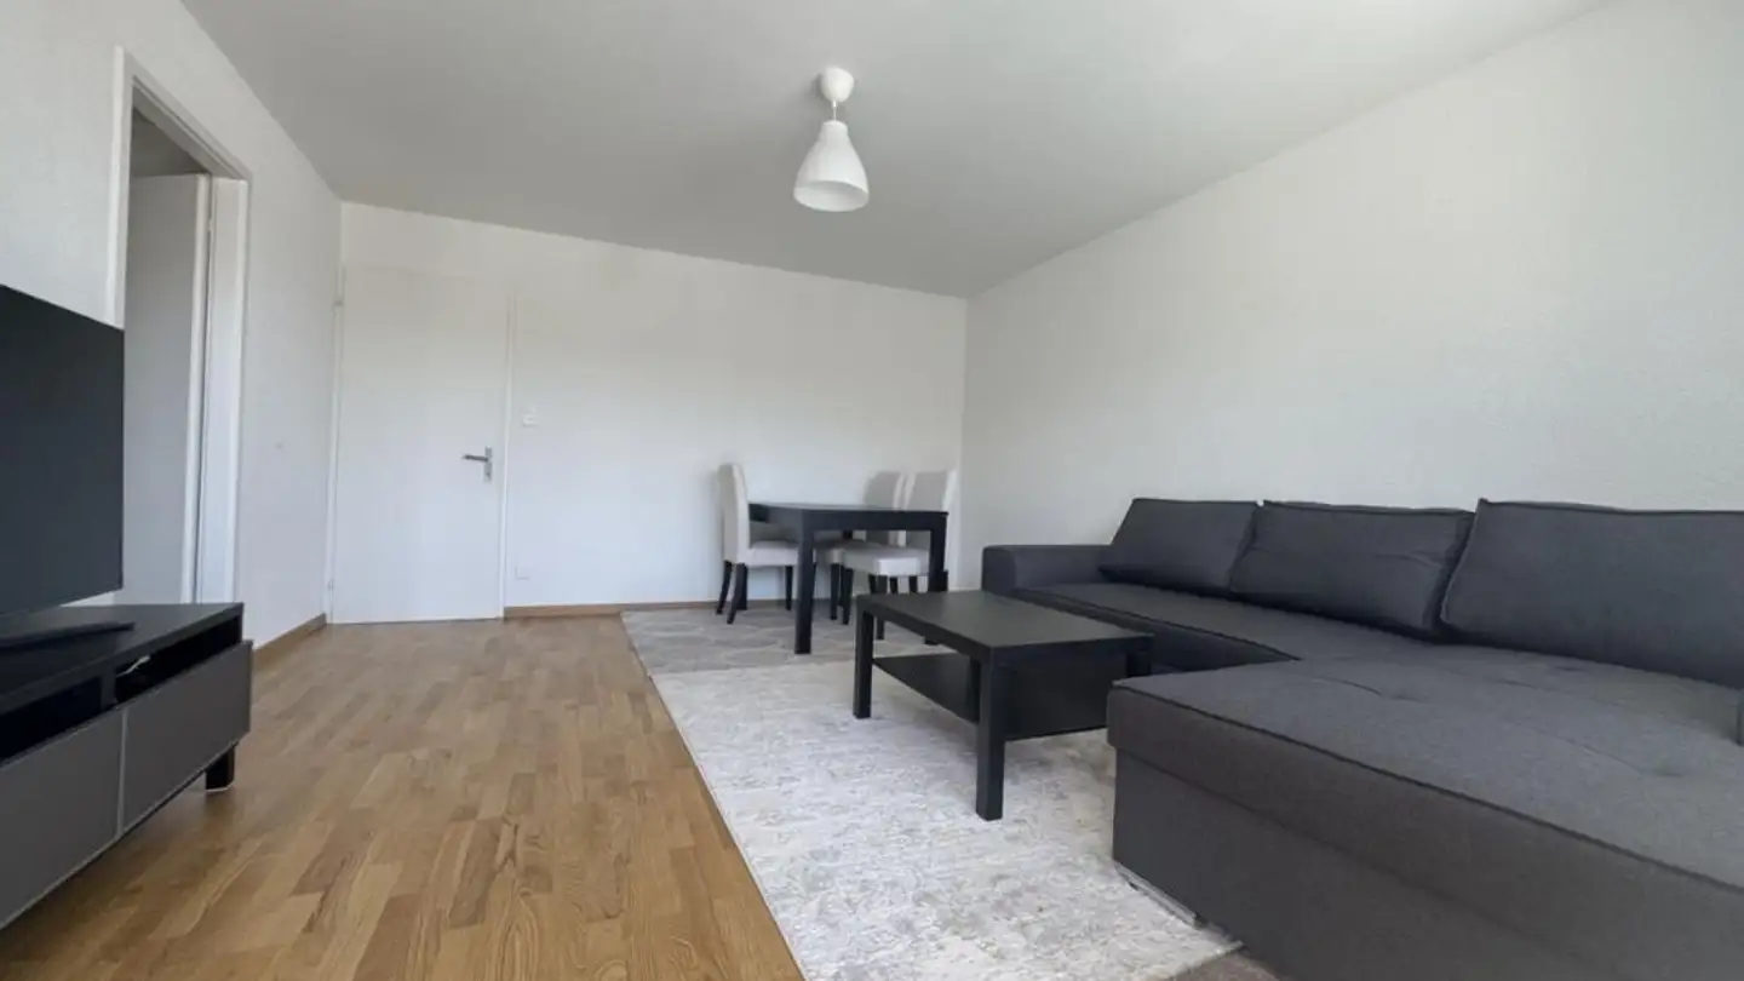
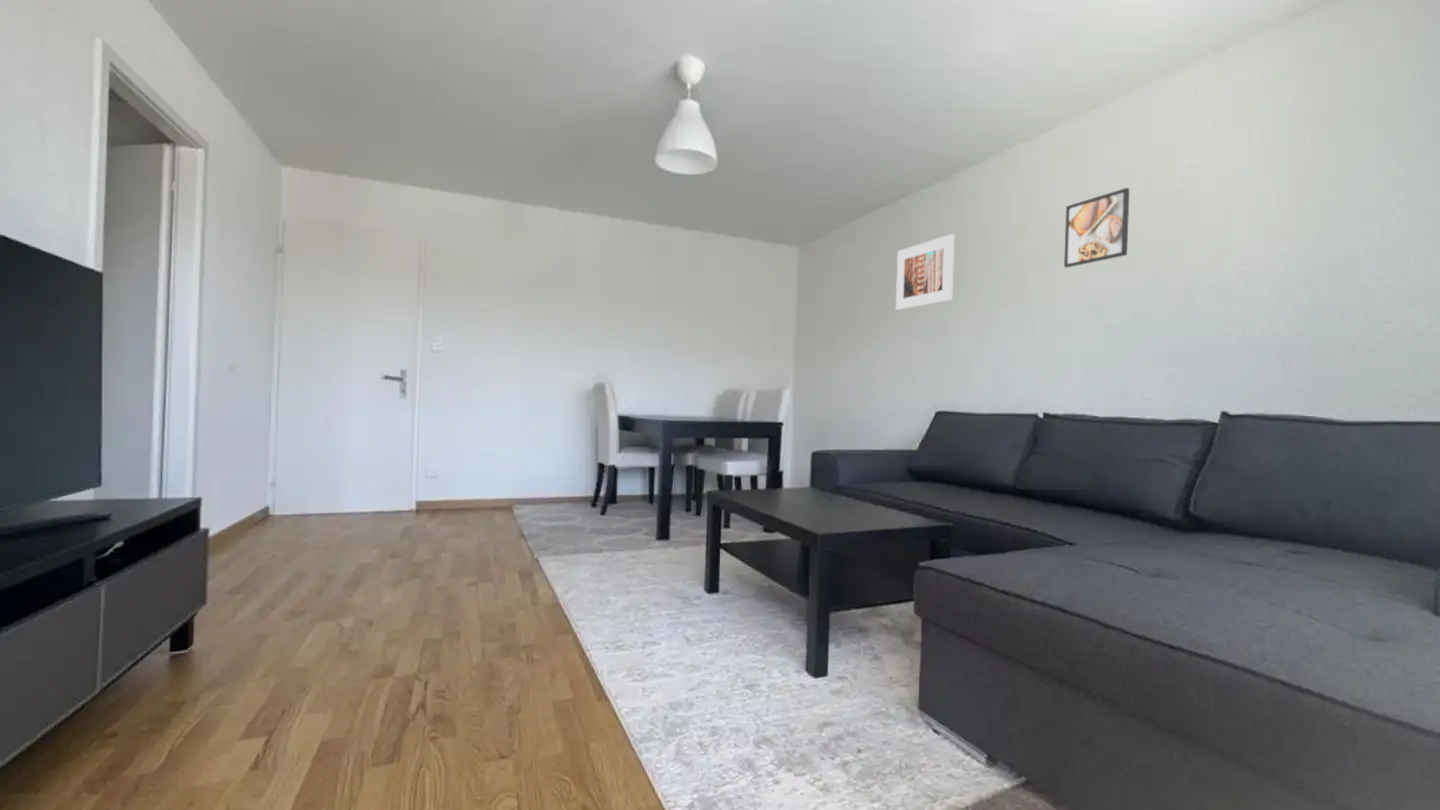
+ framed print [1063,187,1130,268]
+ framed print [895,233,955,311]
